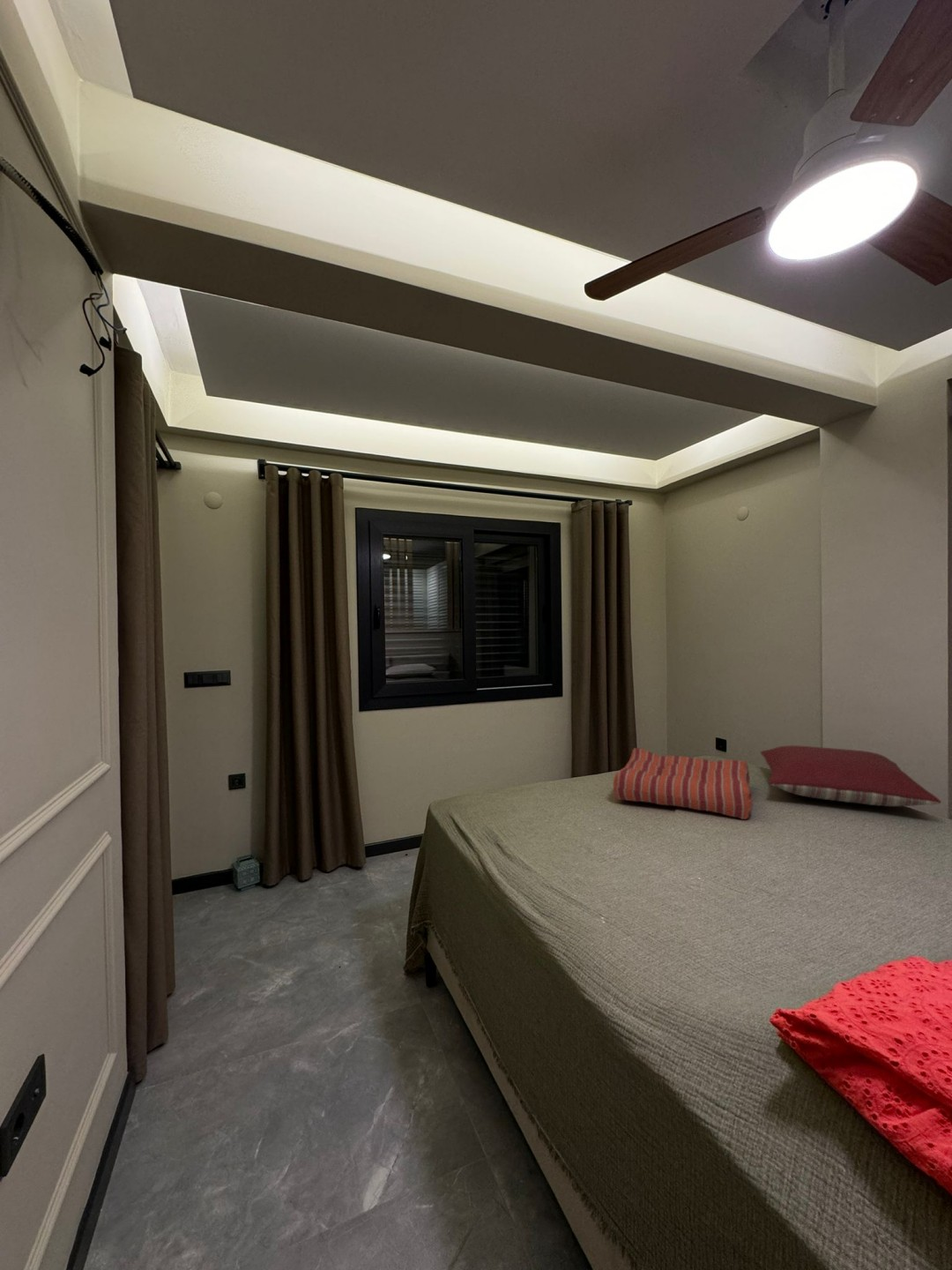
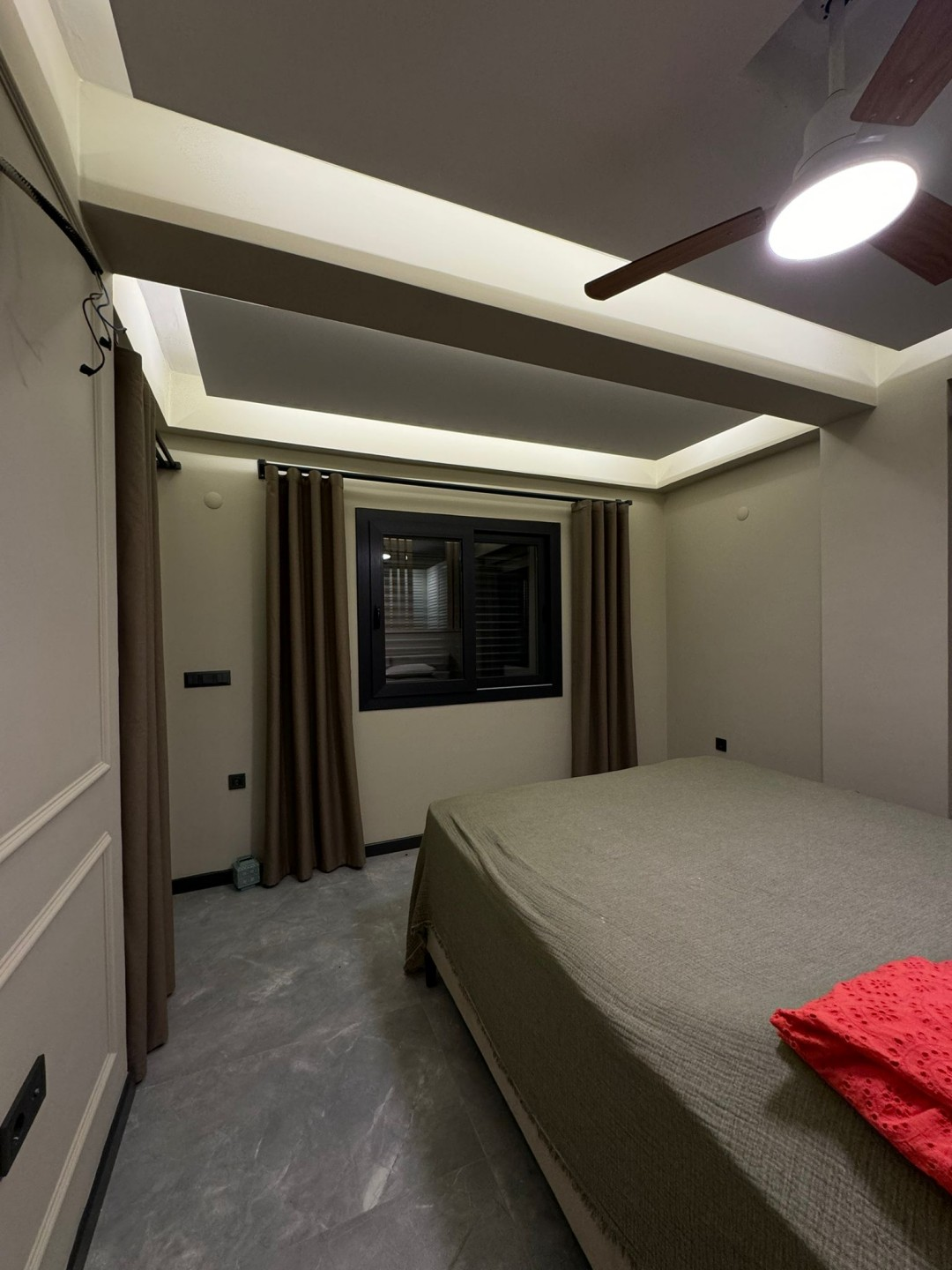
- pillow [760,744,941,807]
- seat cushion [613,747,754,820]
